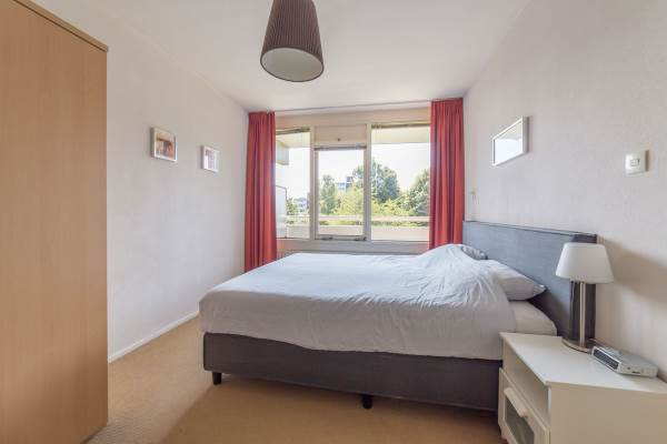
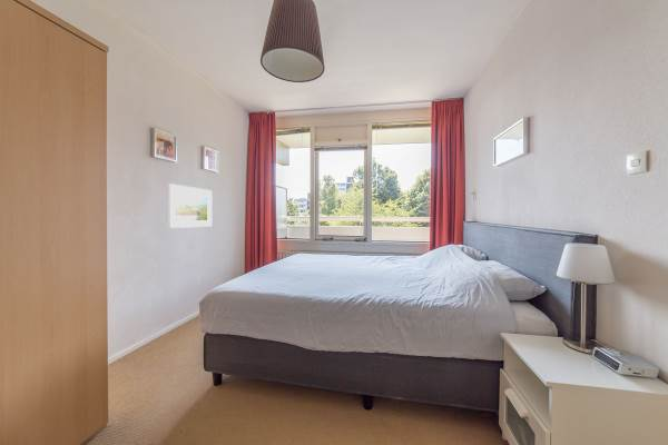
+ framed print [168,182,213,229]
